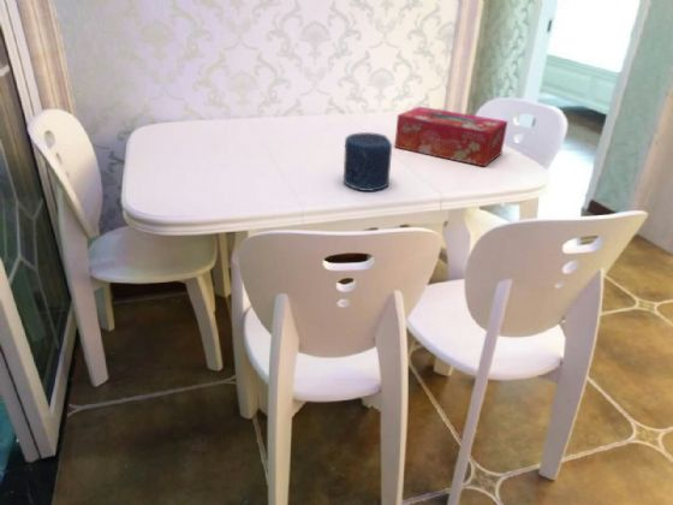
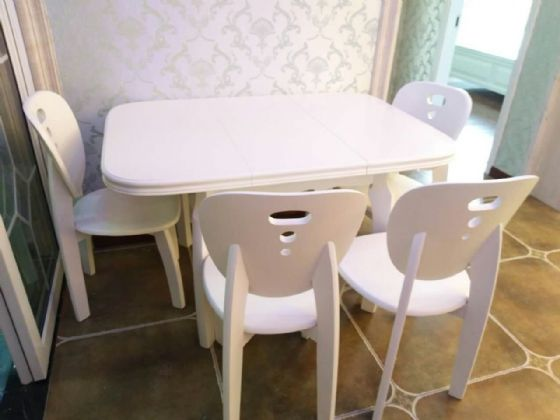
- tissue box [394,106,508,167]
- candle [343,131,393,192]
